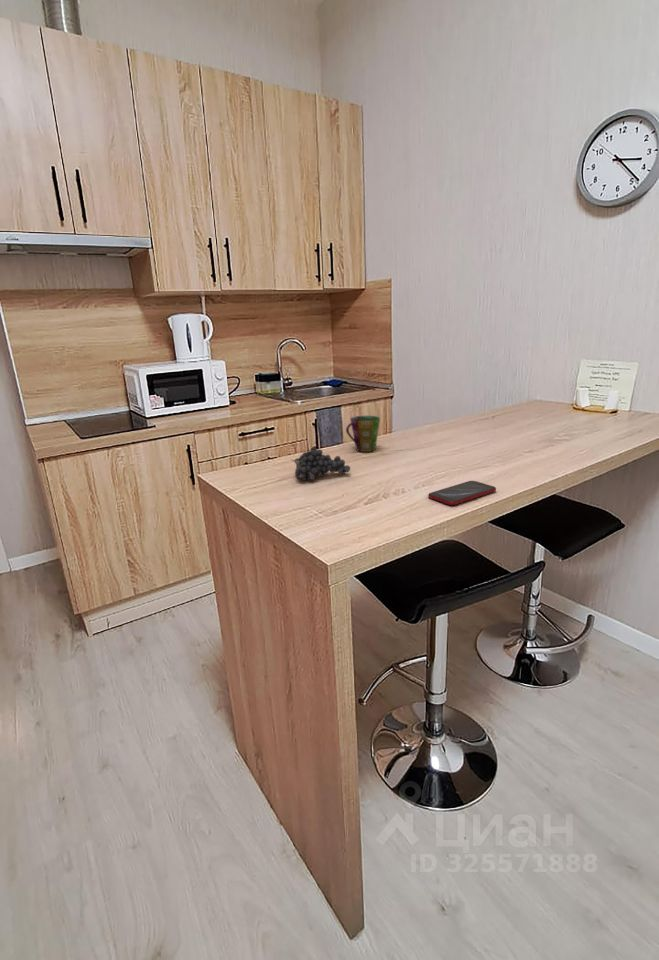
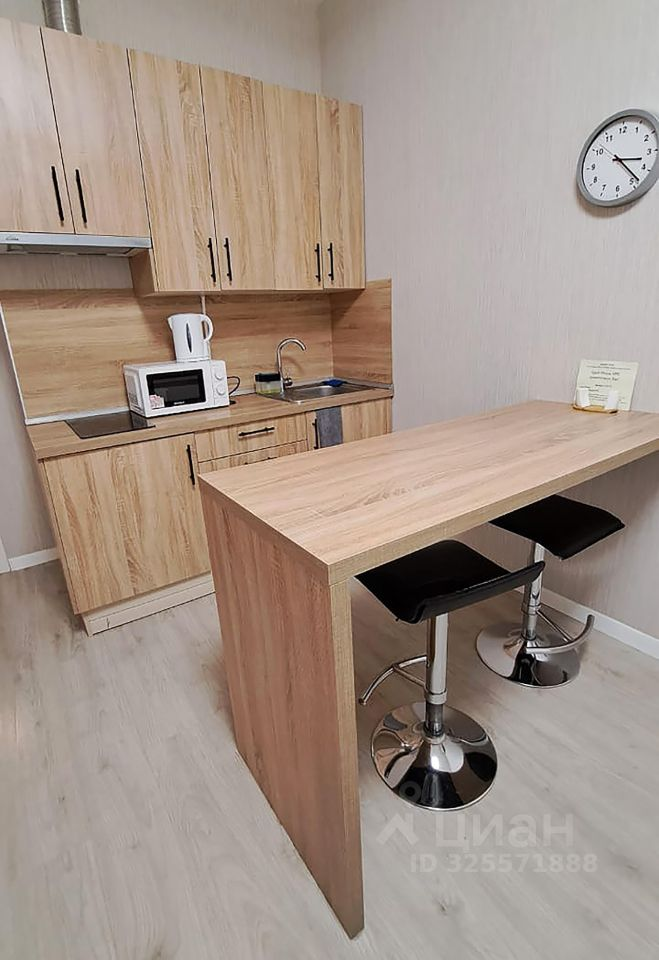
- cup [345,415,381,453]
- fruit [290,446,351,482]
- smartphone [427,480,497,506]
